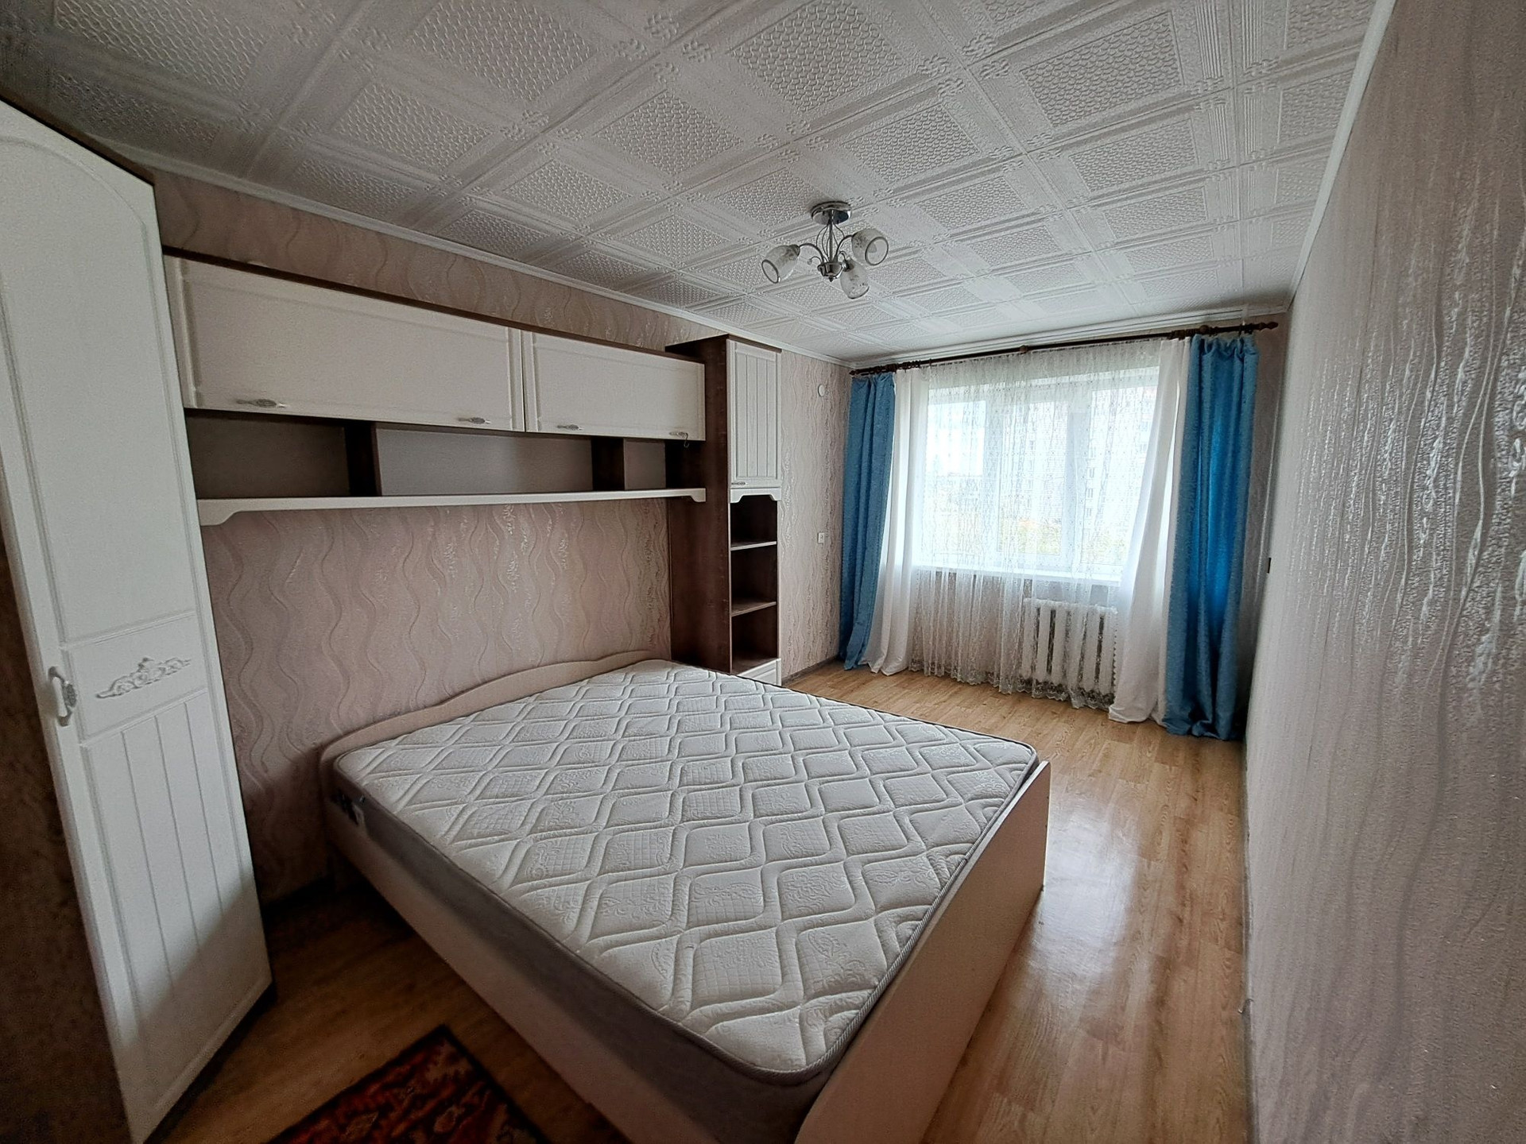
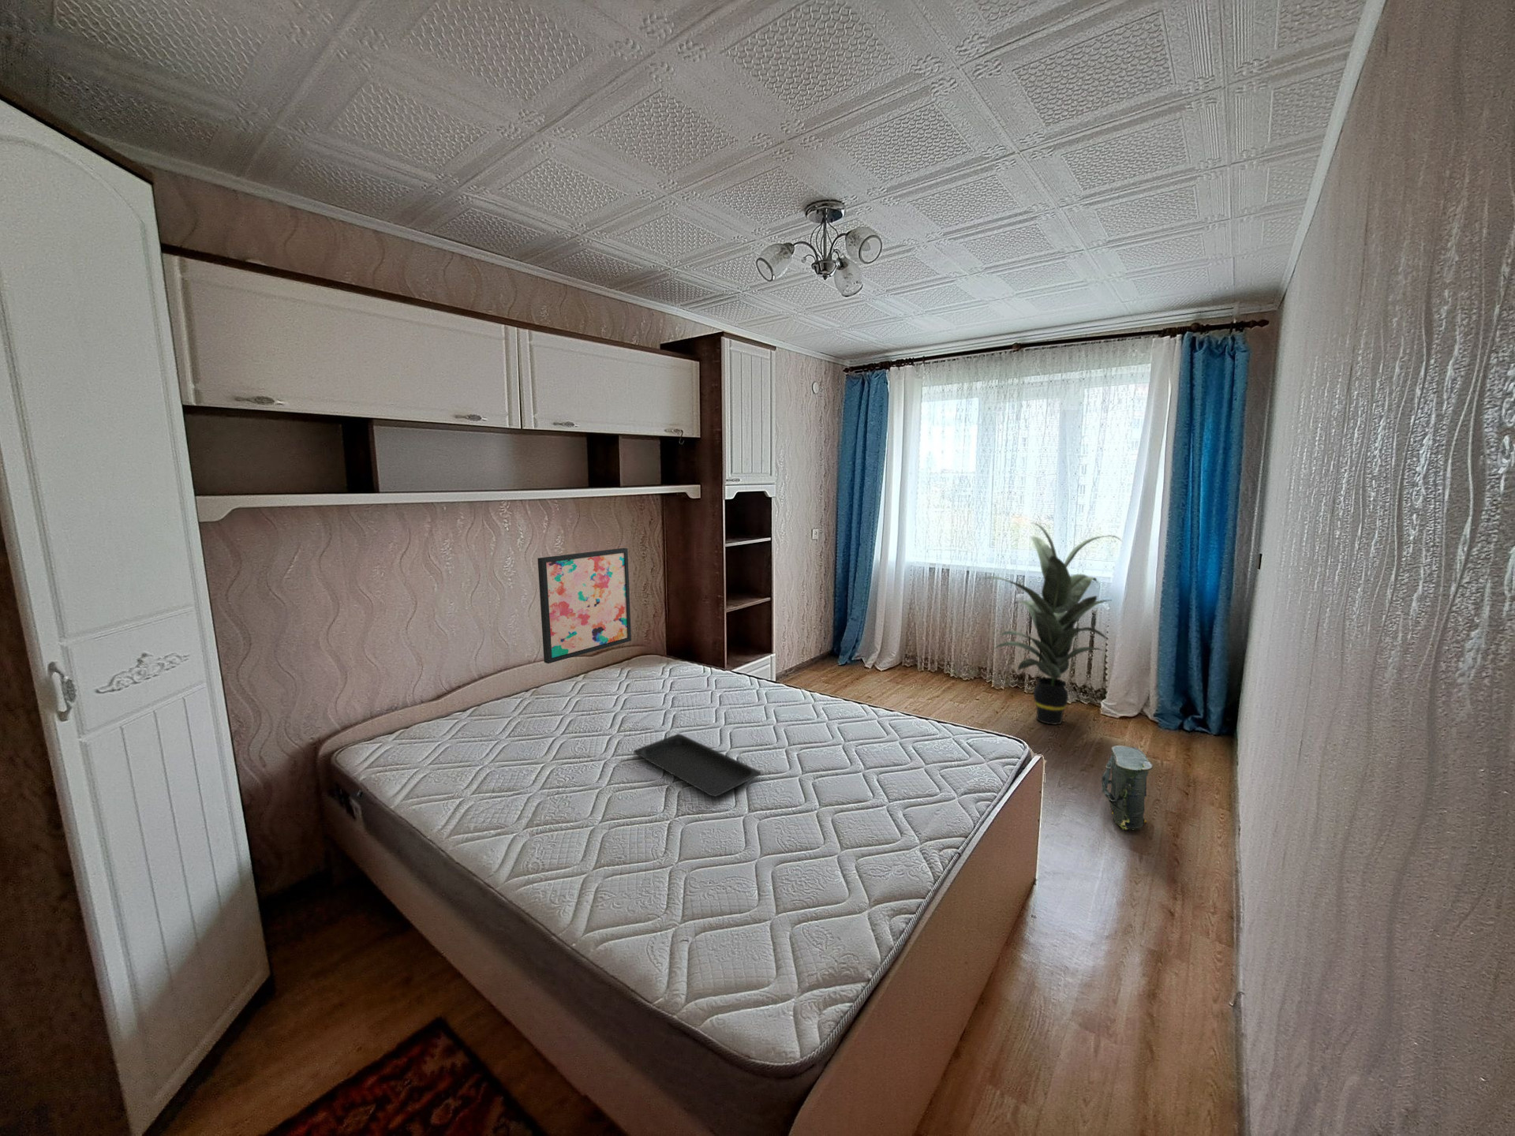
+ bag [1101,745,1155,831]
+ serving tray [632,733,762,797]
+ indoor plant [981,521,1123,726]
+ wall art [537,548,632,665]
